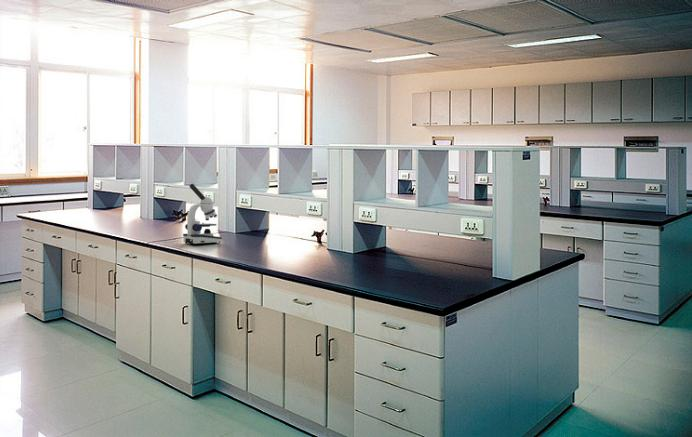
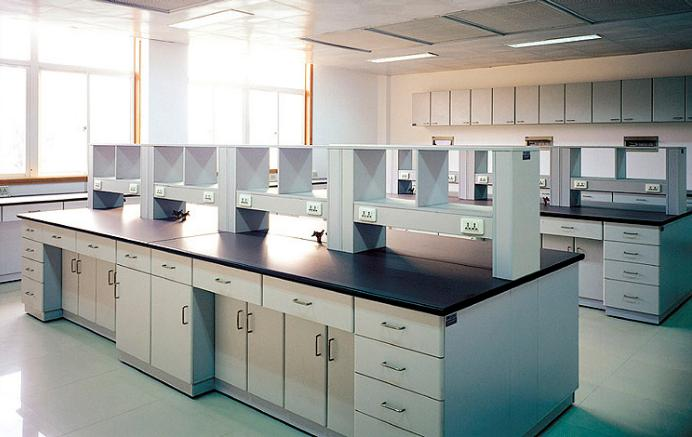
- microscope [182,183,223,245]
